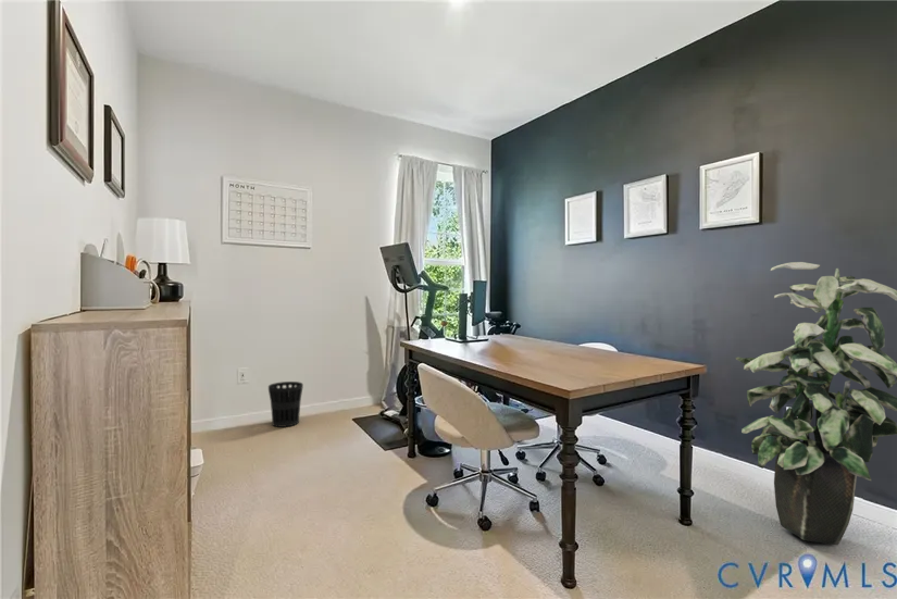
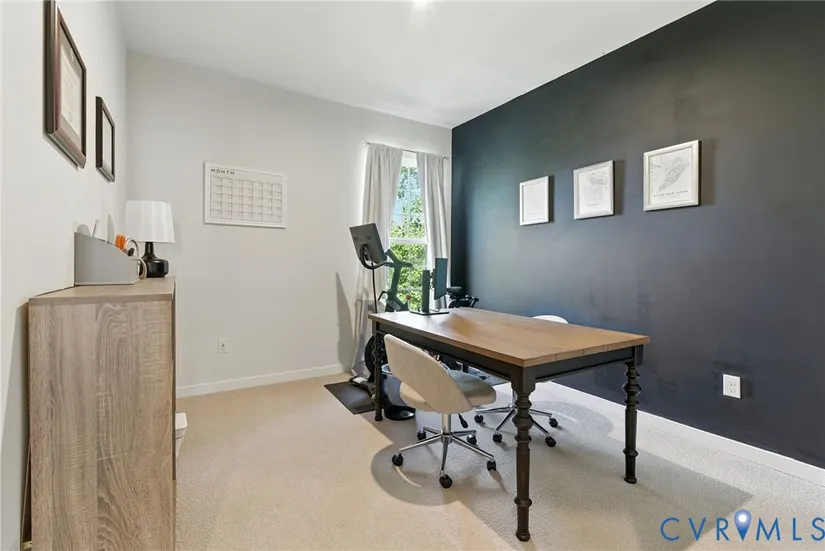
- wastebasket [267,380,304,428]
- indoor plant [735,261,897,546]
